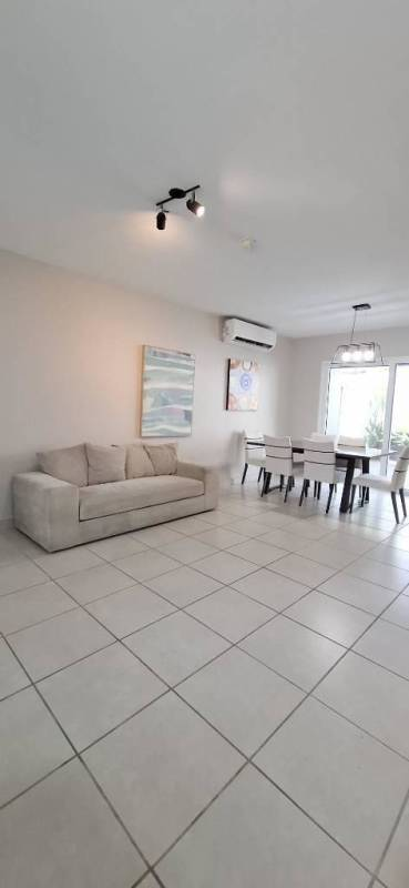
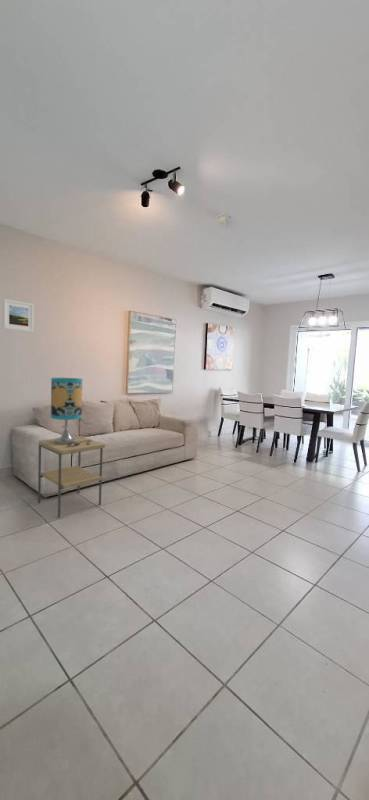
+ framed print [2,298,35,333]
+ side table [37,435,106,518]
+ table lamp [50,377,91,447]
